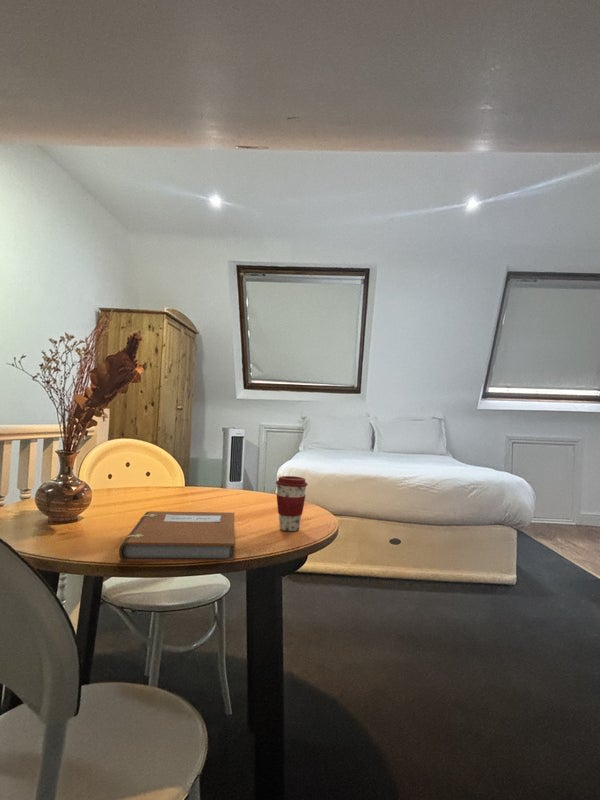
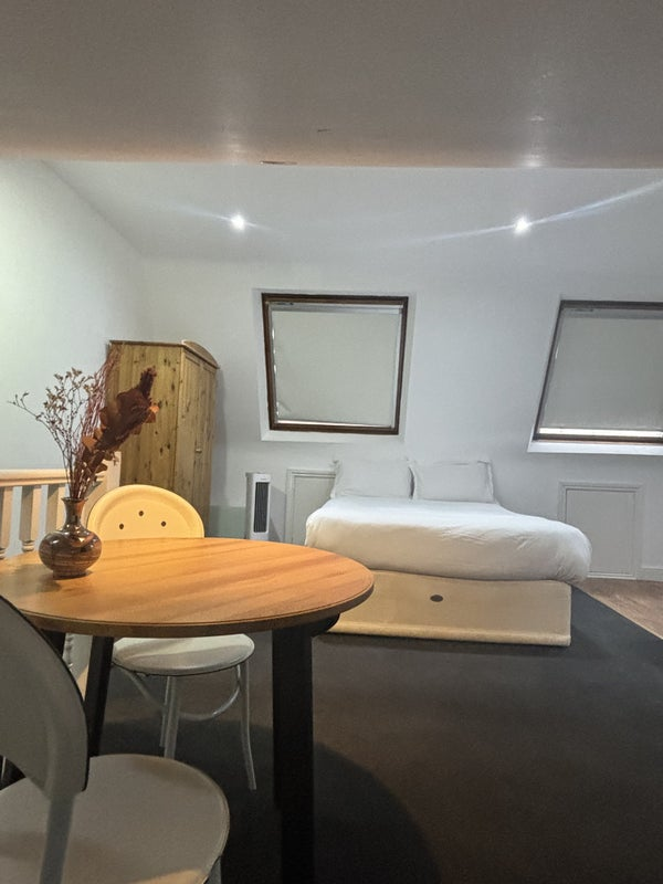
- coffee cup [275,475,309,532]
- notebook [118,510,235,563]
